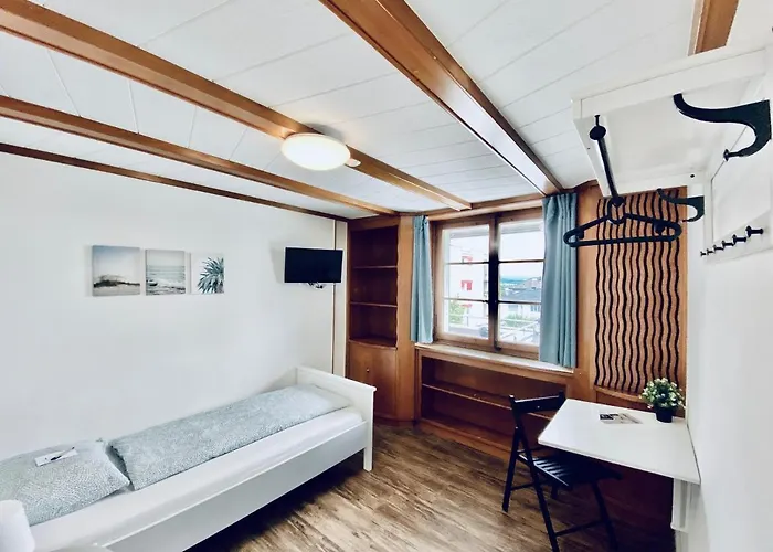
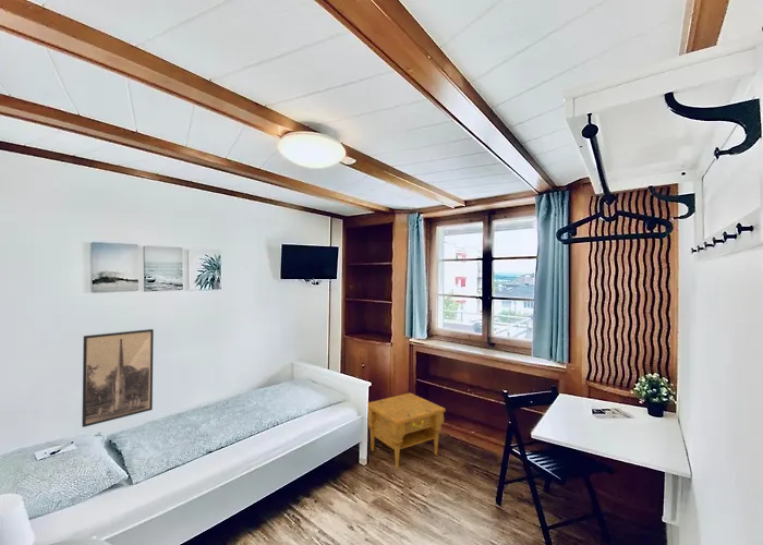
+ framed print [81,328,155,428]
+ nightstand [367,391,447,471]
